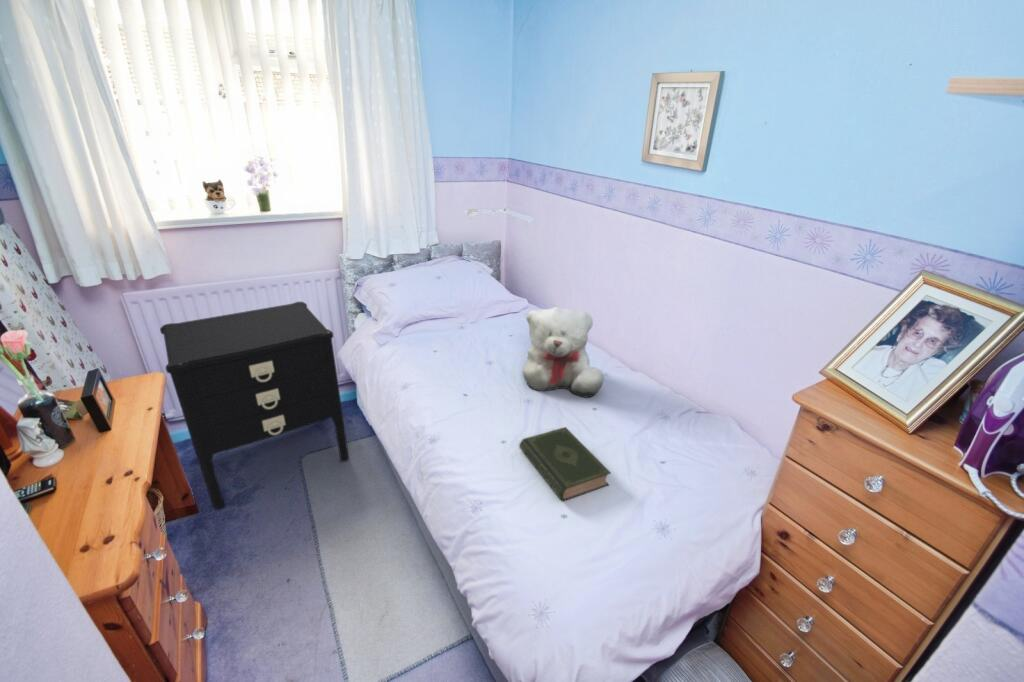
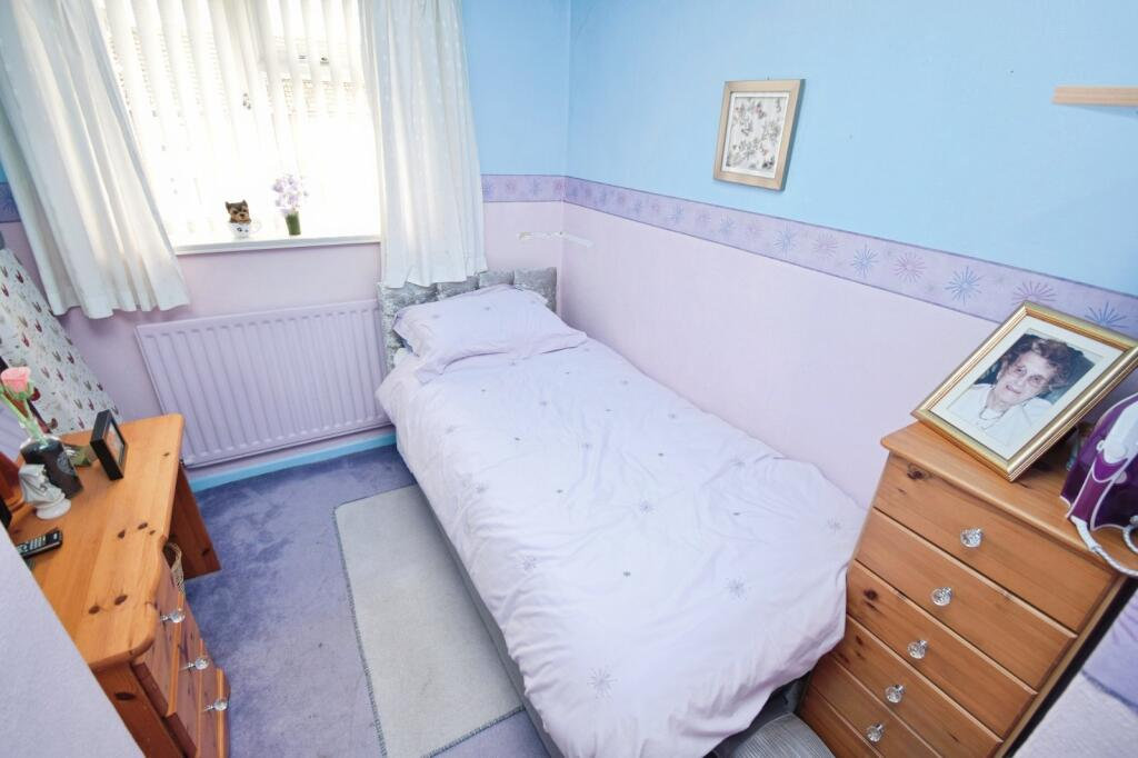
- nightstand [159,301,350,510]
- teddy bear [522,306,605,399]
- book [519,426,612,502]
